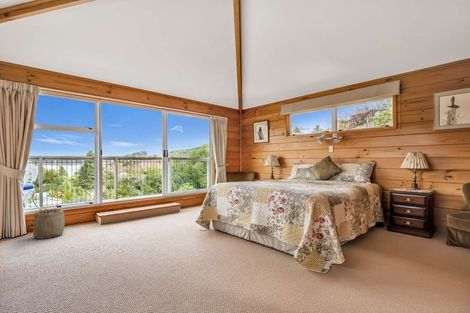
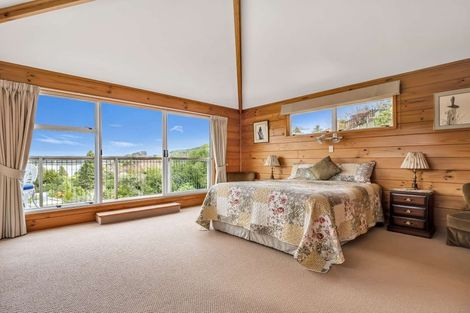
- basket [32,207,66,240]
